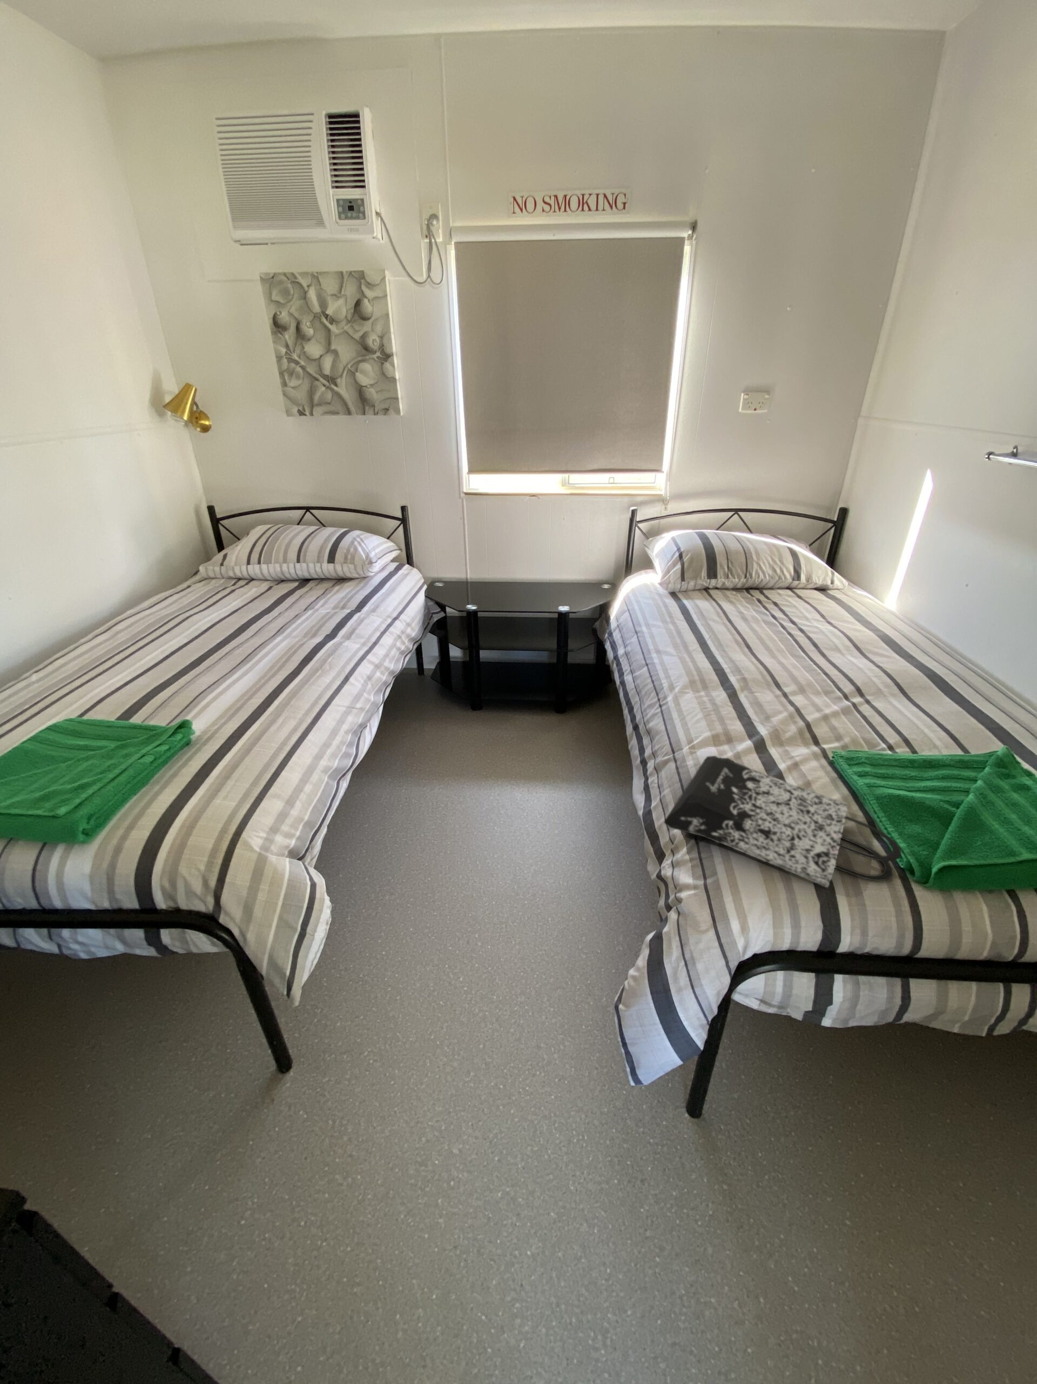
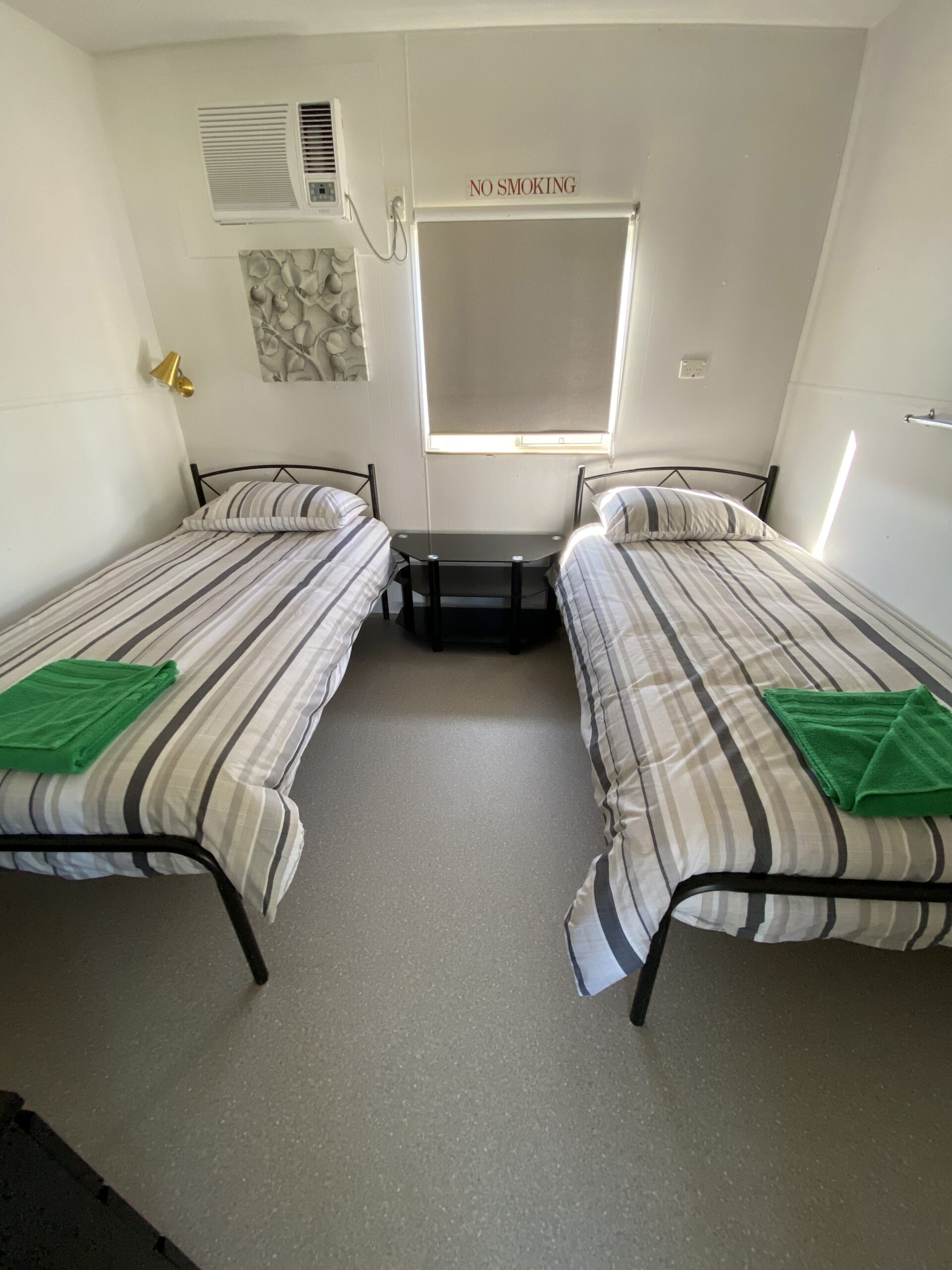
- tote bag [663,755,902,888]
